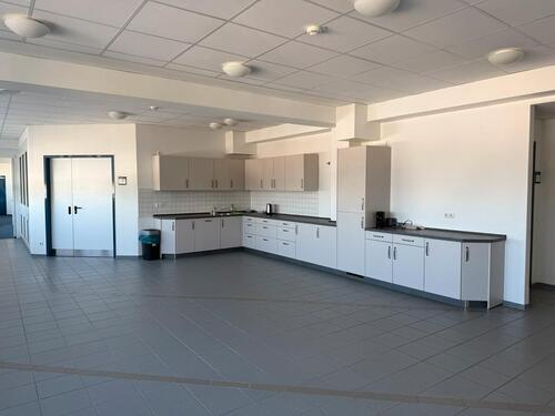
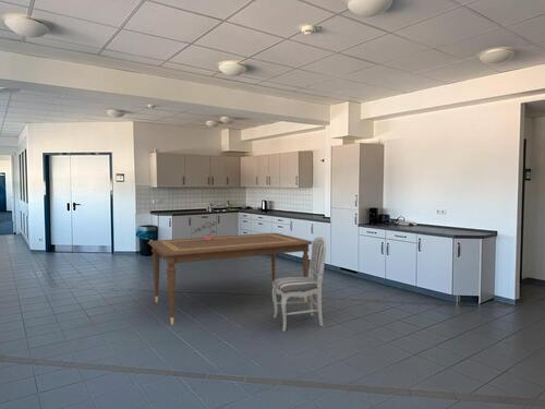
+ dining chair [271,237,327,333]
+ potted plant [192,220,218,241]
+ dining table [147,232,313,326]
